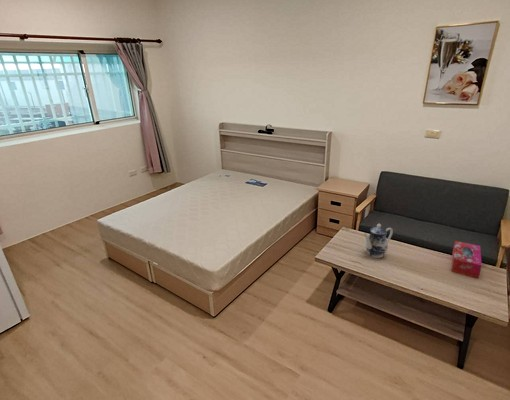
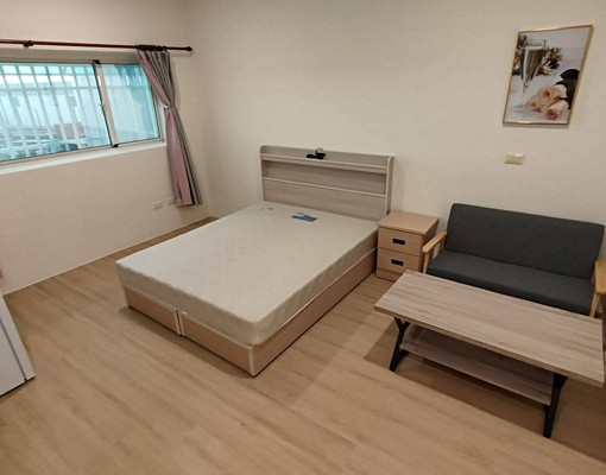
- teapot [362,223,394,259]
- tissue box [450,240,483,279]
